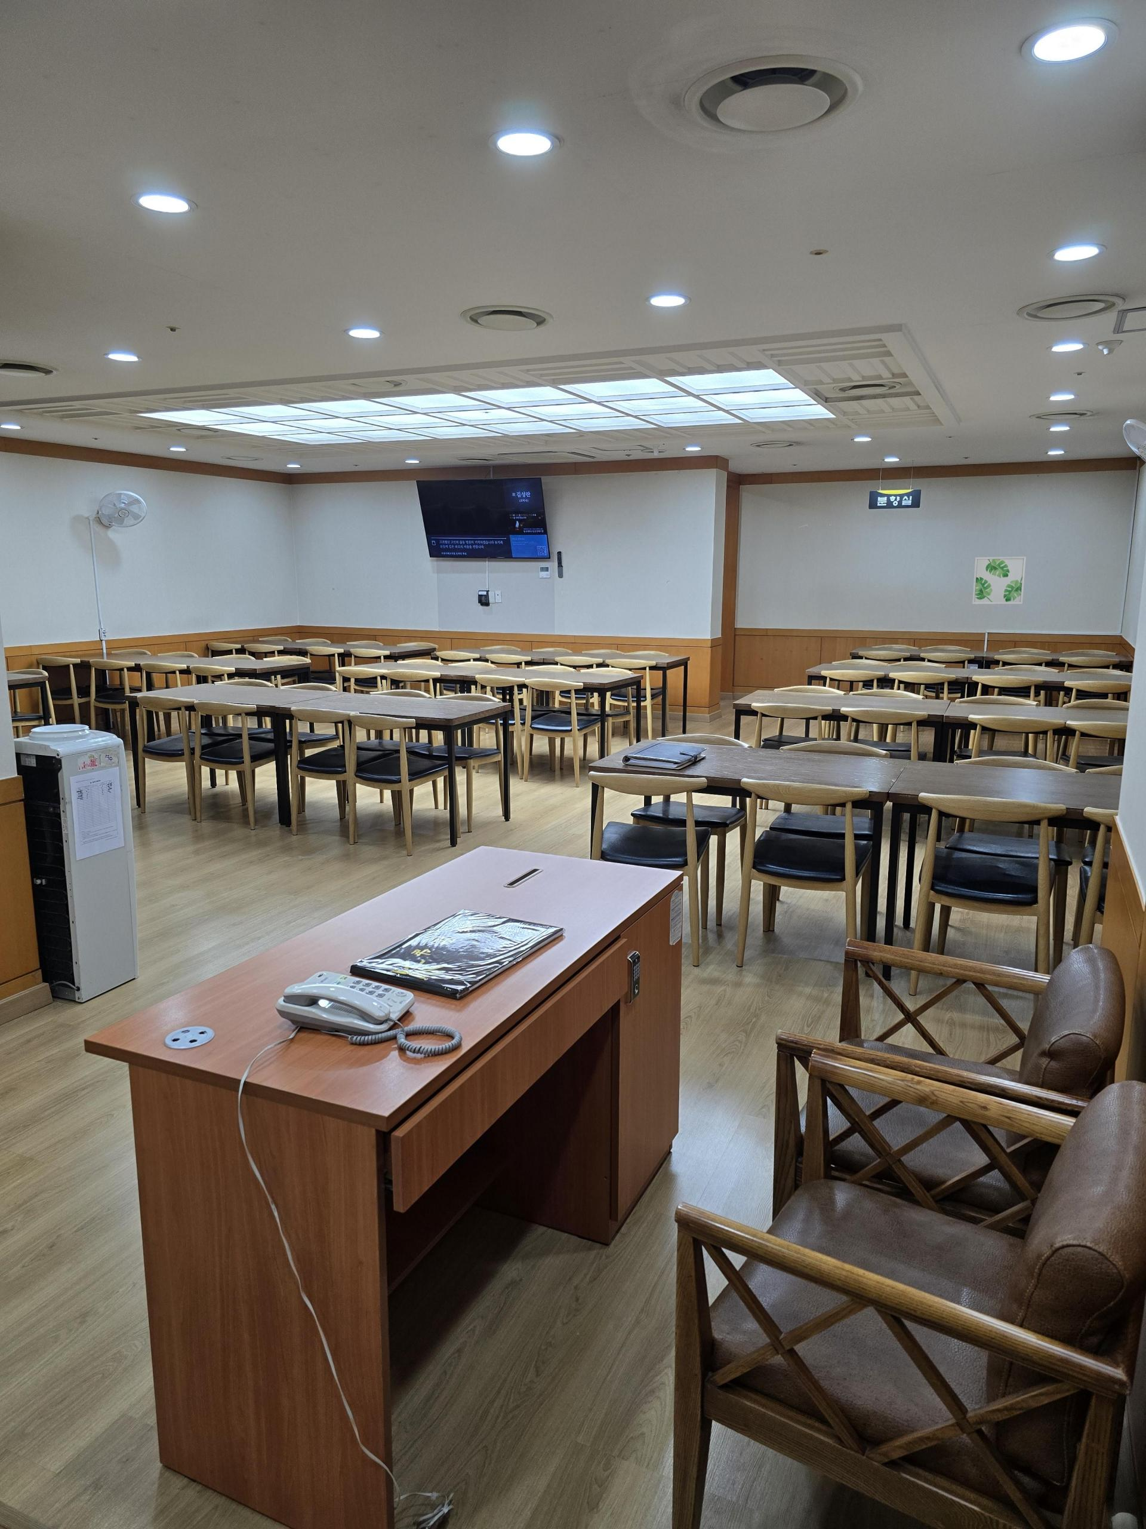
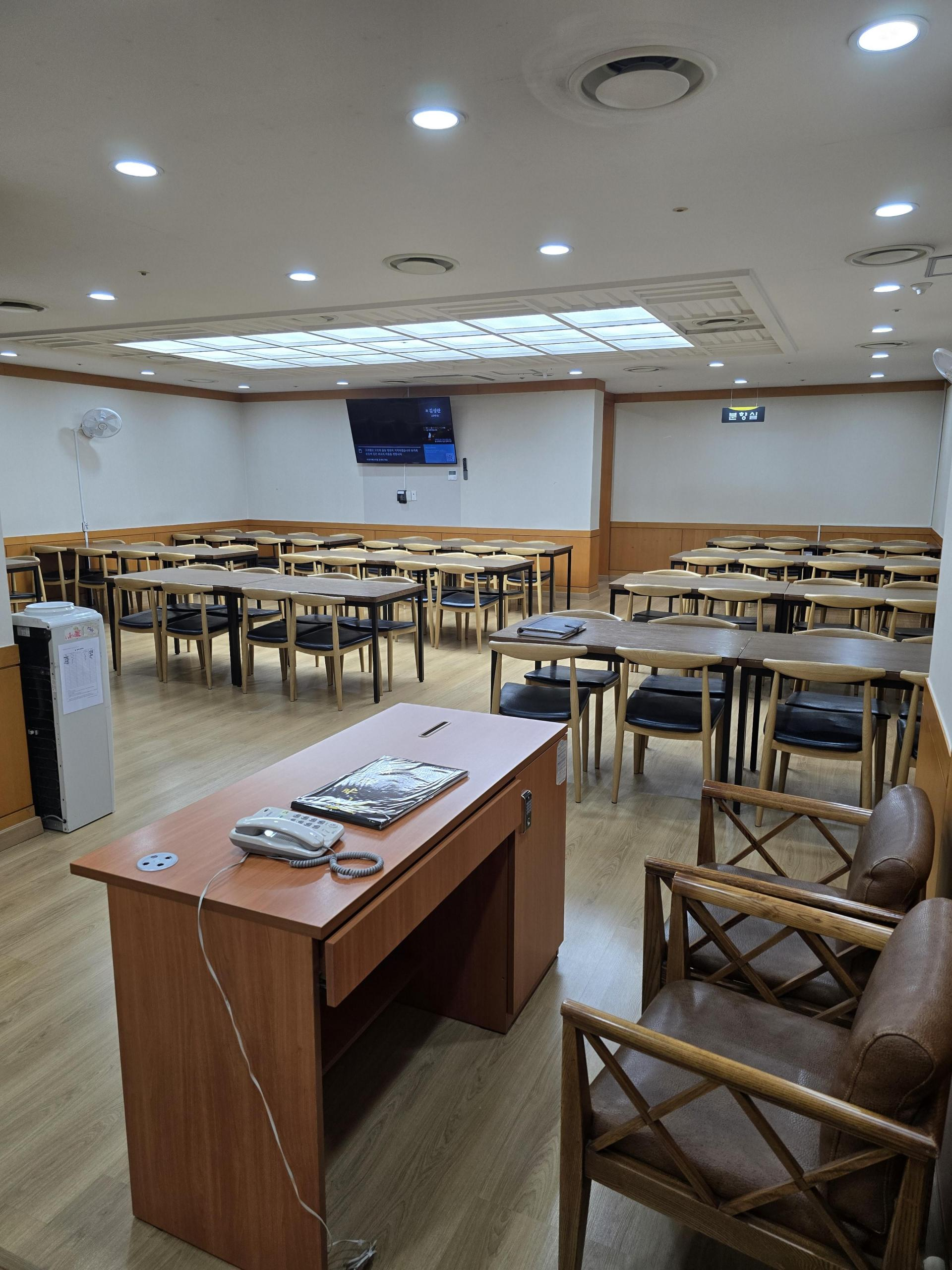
- wall art [971,556,1027,604]
